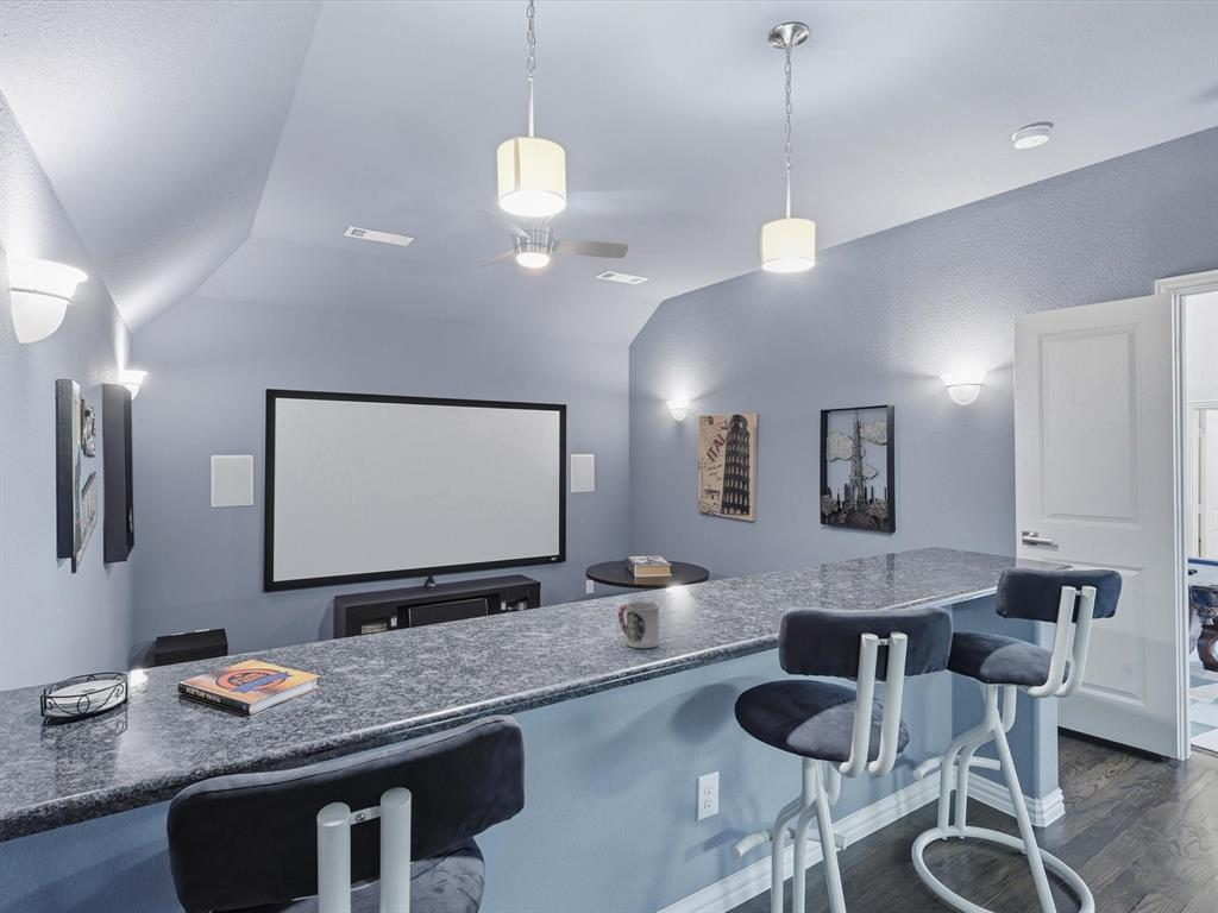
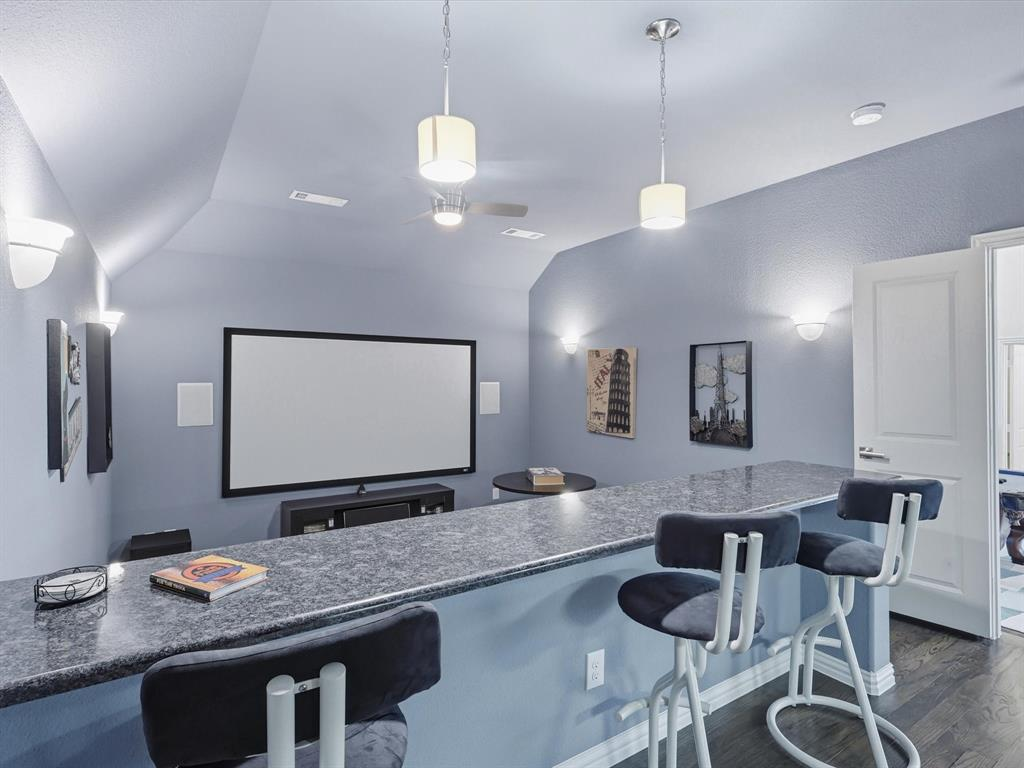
- cup [617,602,660,649]
